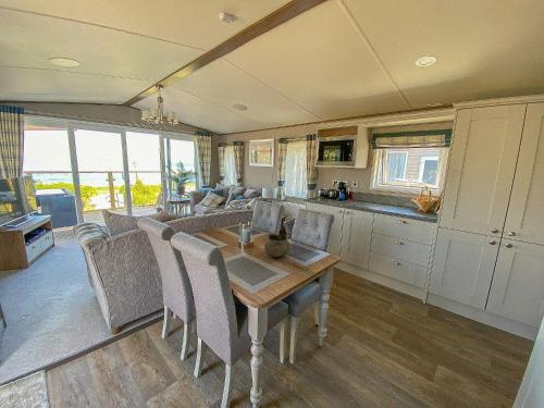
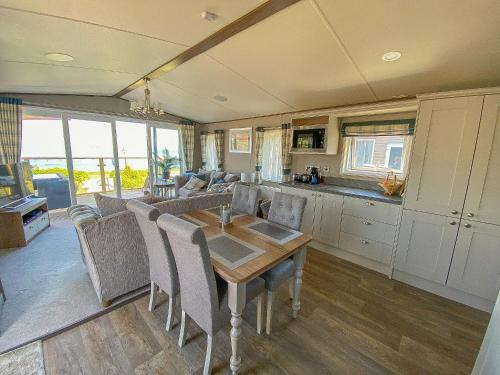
- decorative bowl [263,233,292,258]
